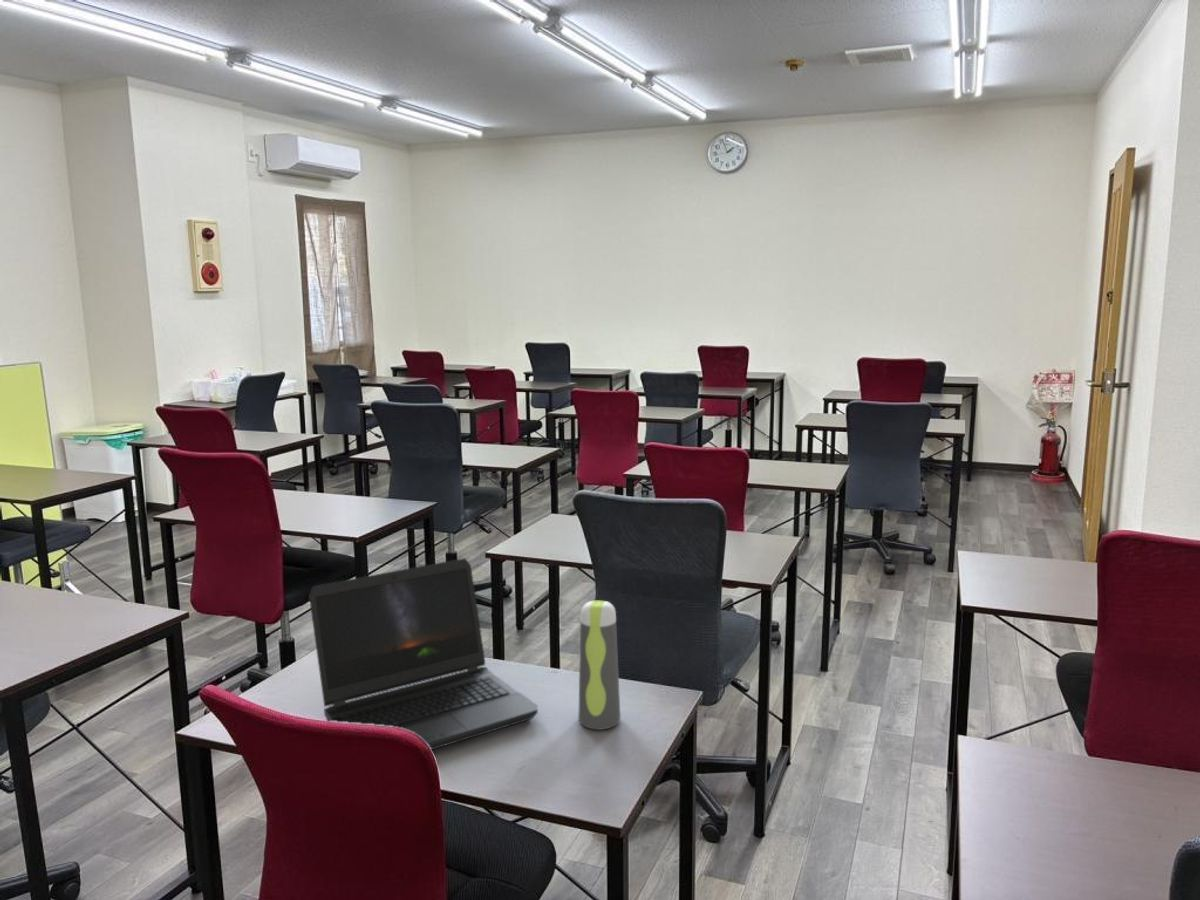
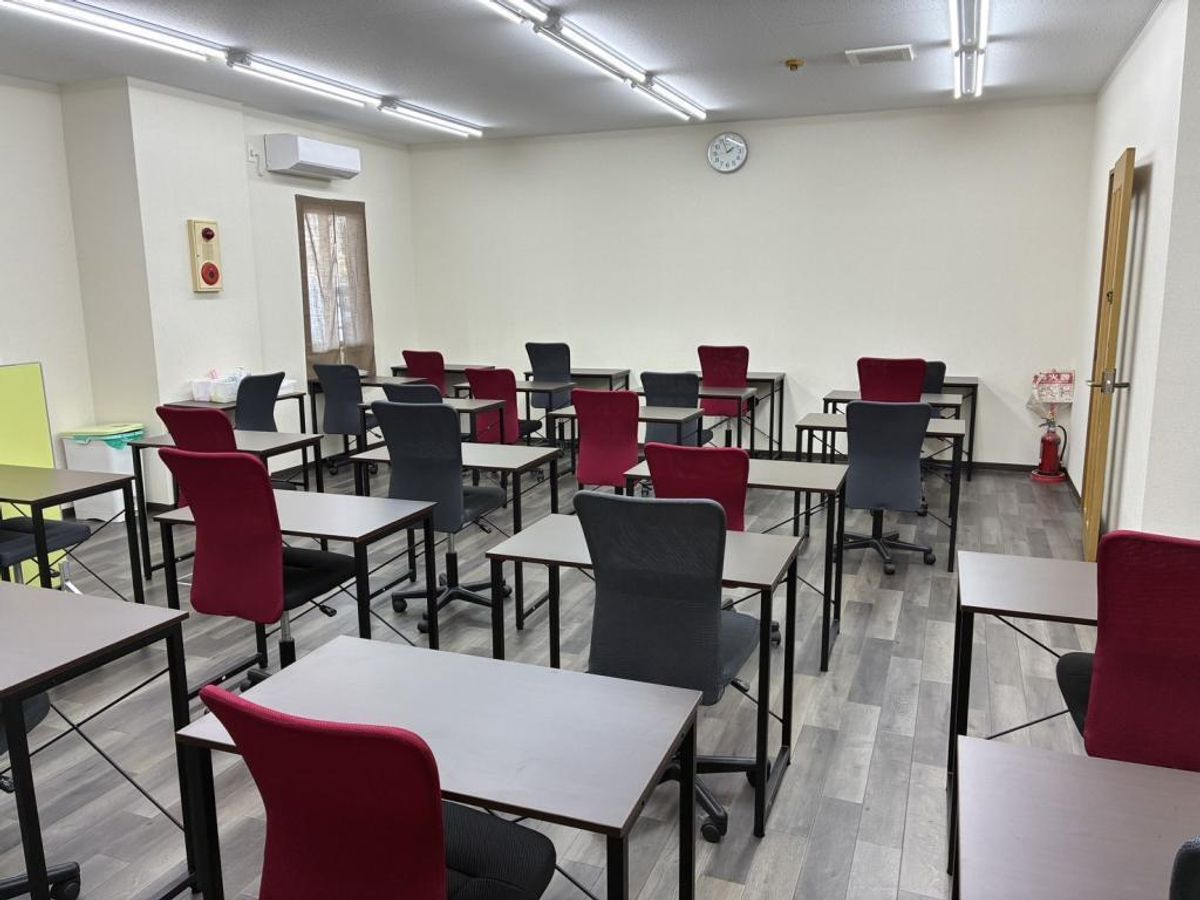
- laptop computer [308,557,539,751]
- water bottle [577,599,621,731]
